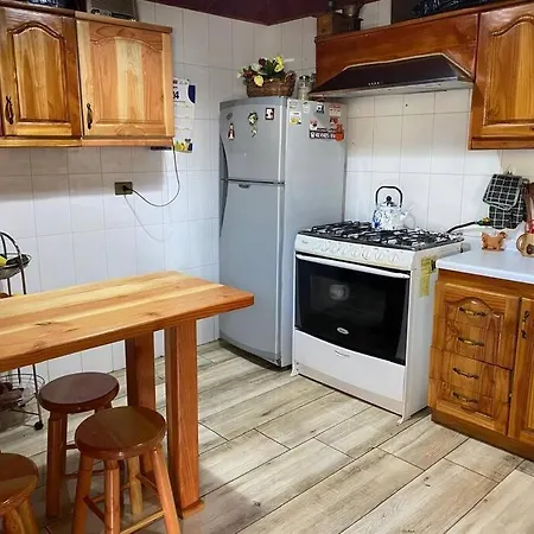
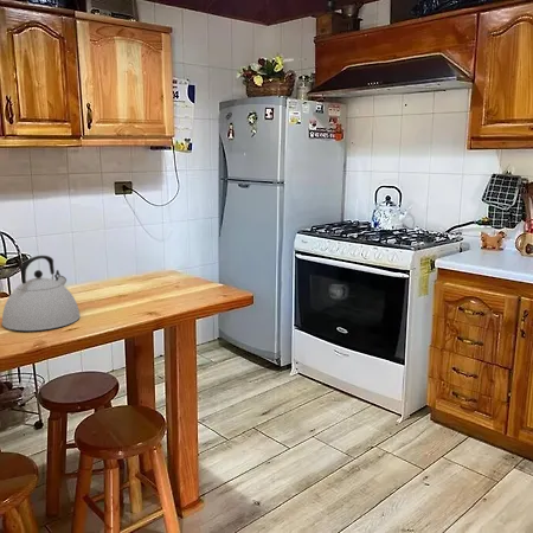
+ kettle [1,255,82,332]
